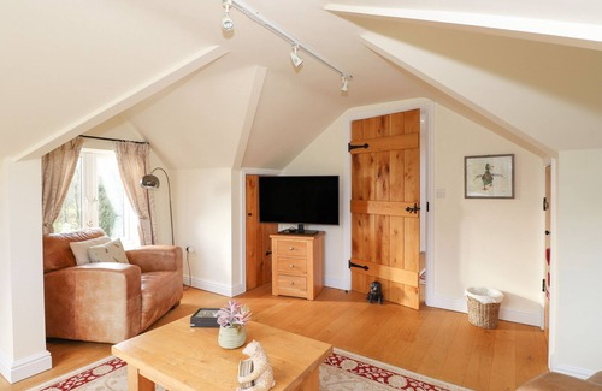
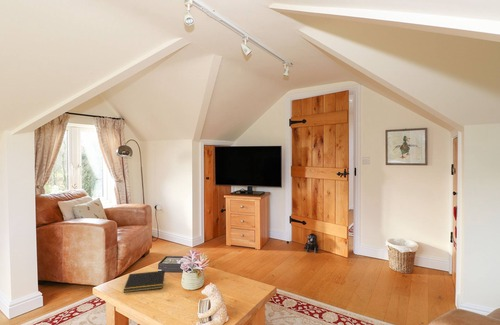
+ notepad [122,270,166,293]
